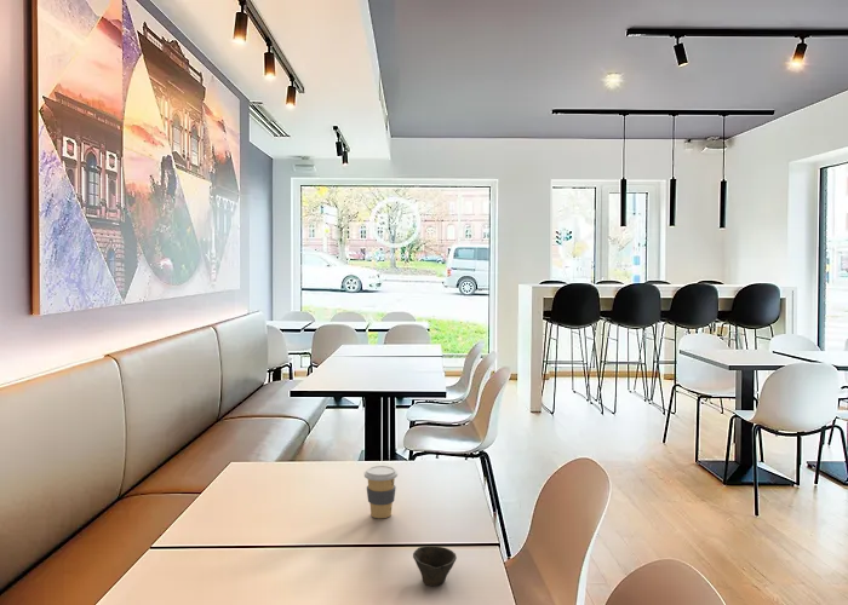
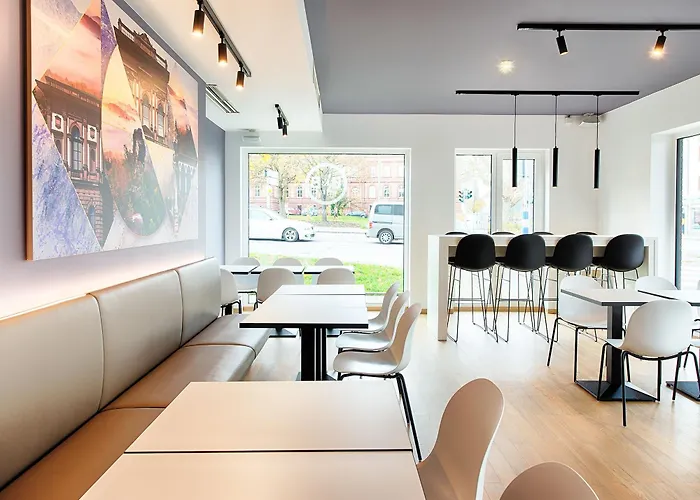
- coffee cup [363,465,399,519]
- cup [412,544,458,587]
